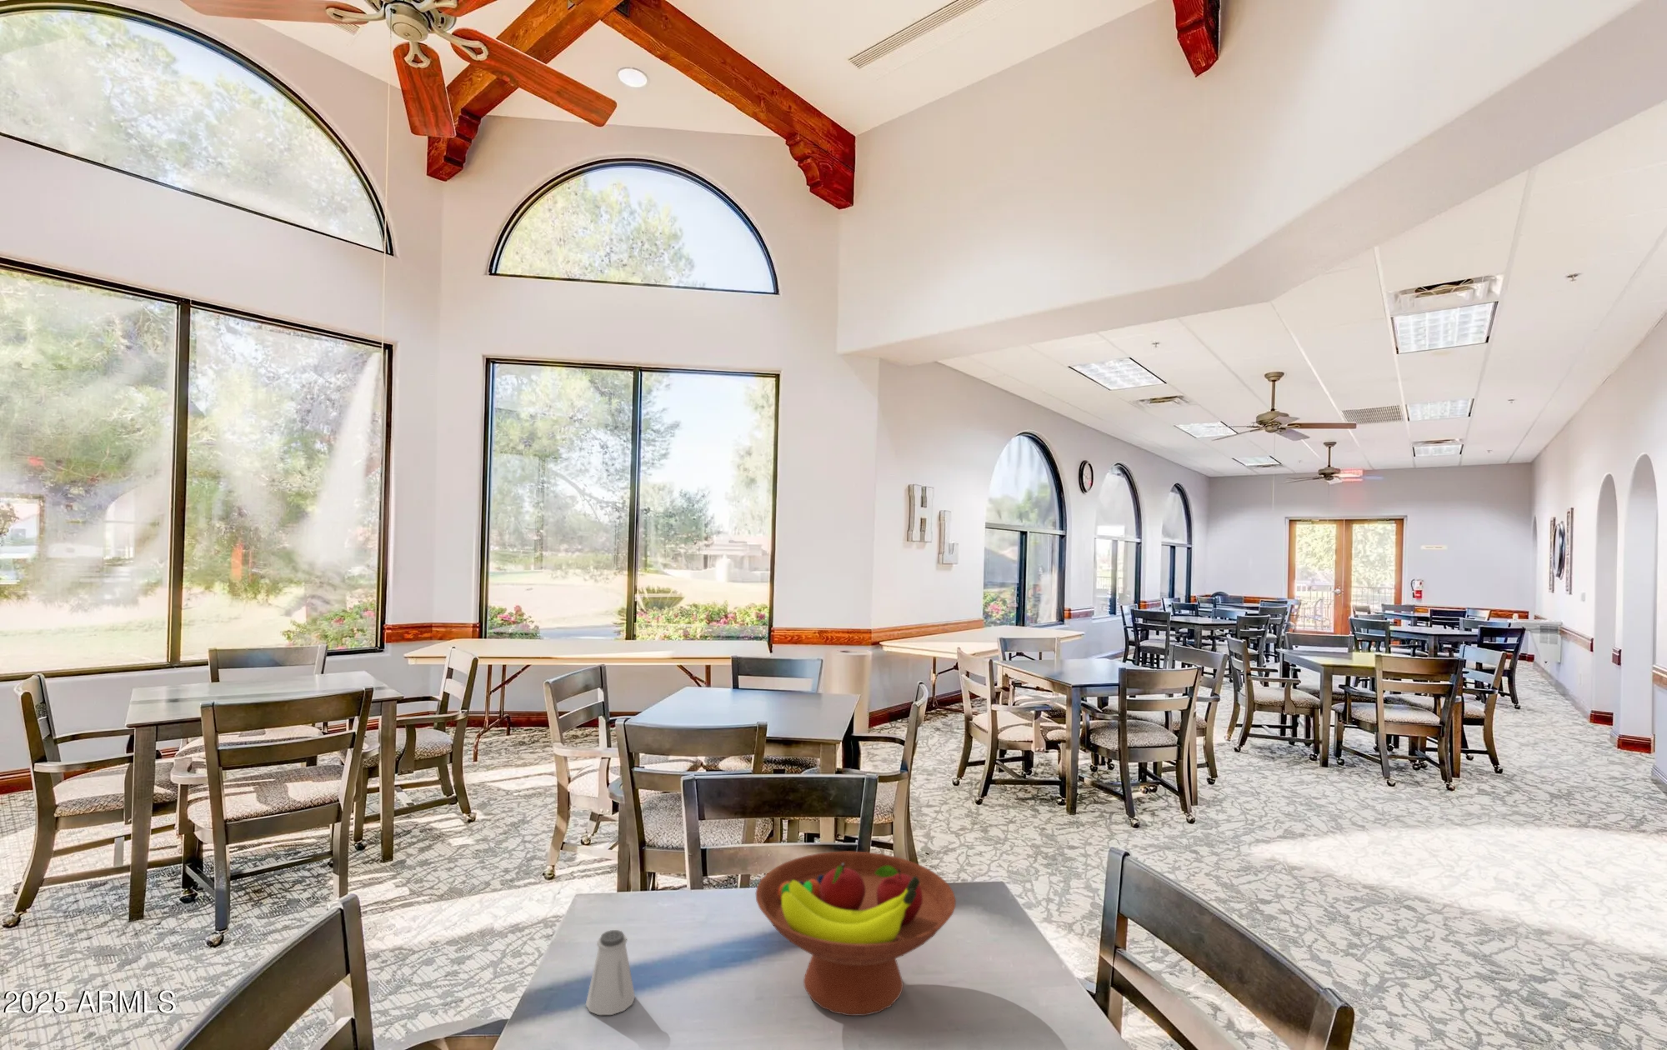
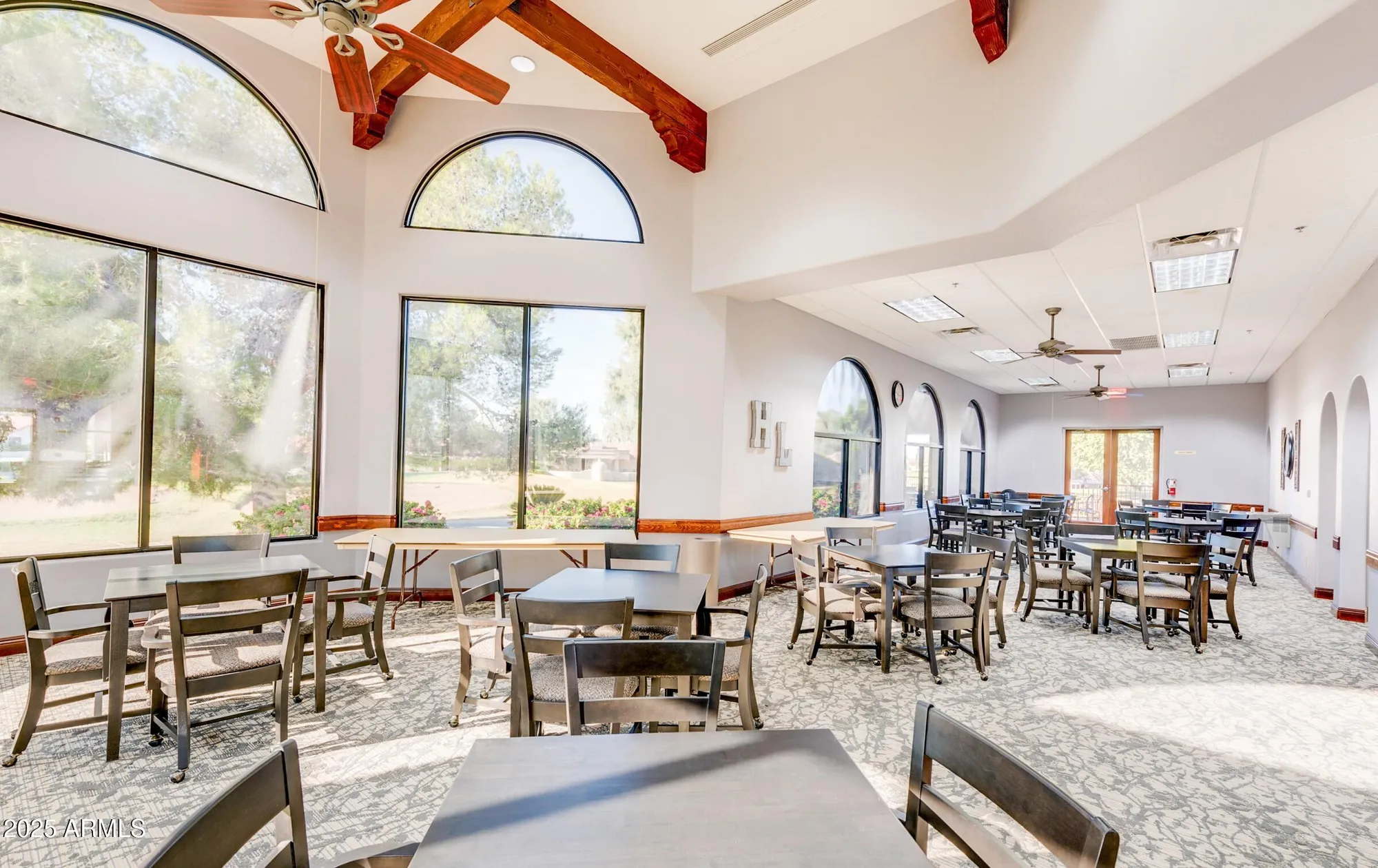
- fruit bowl [755,850,957,1016]
- saltshaker [586,929,636,1016]
